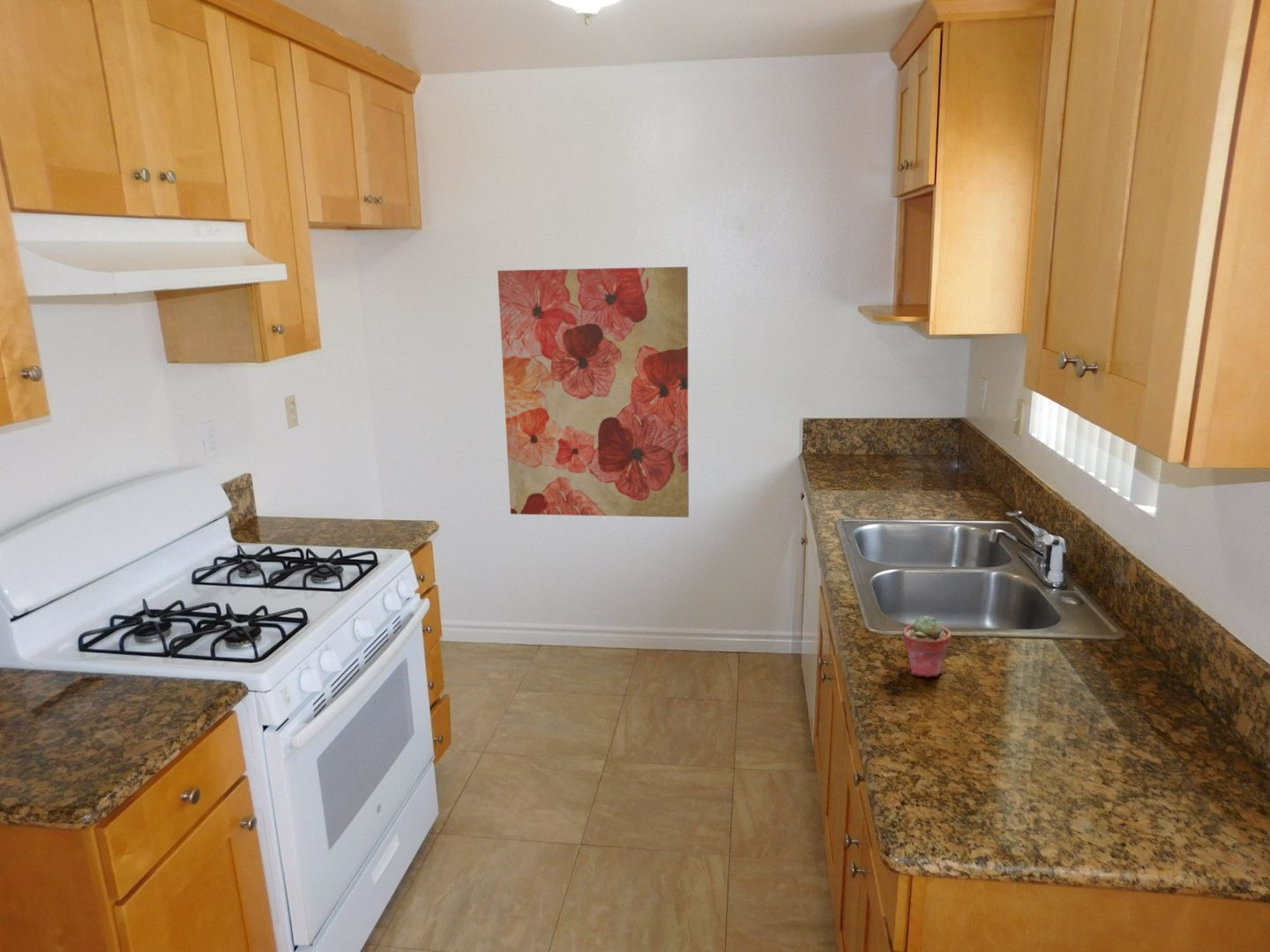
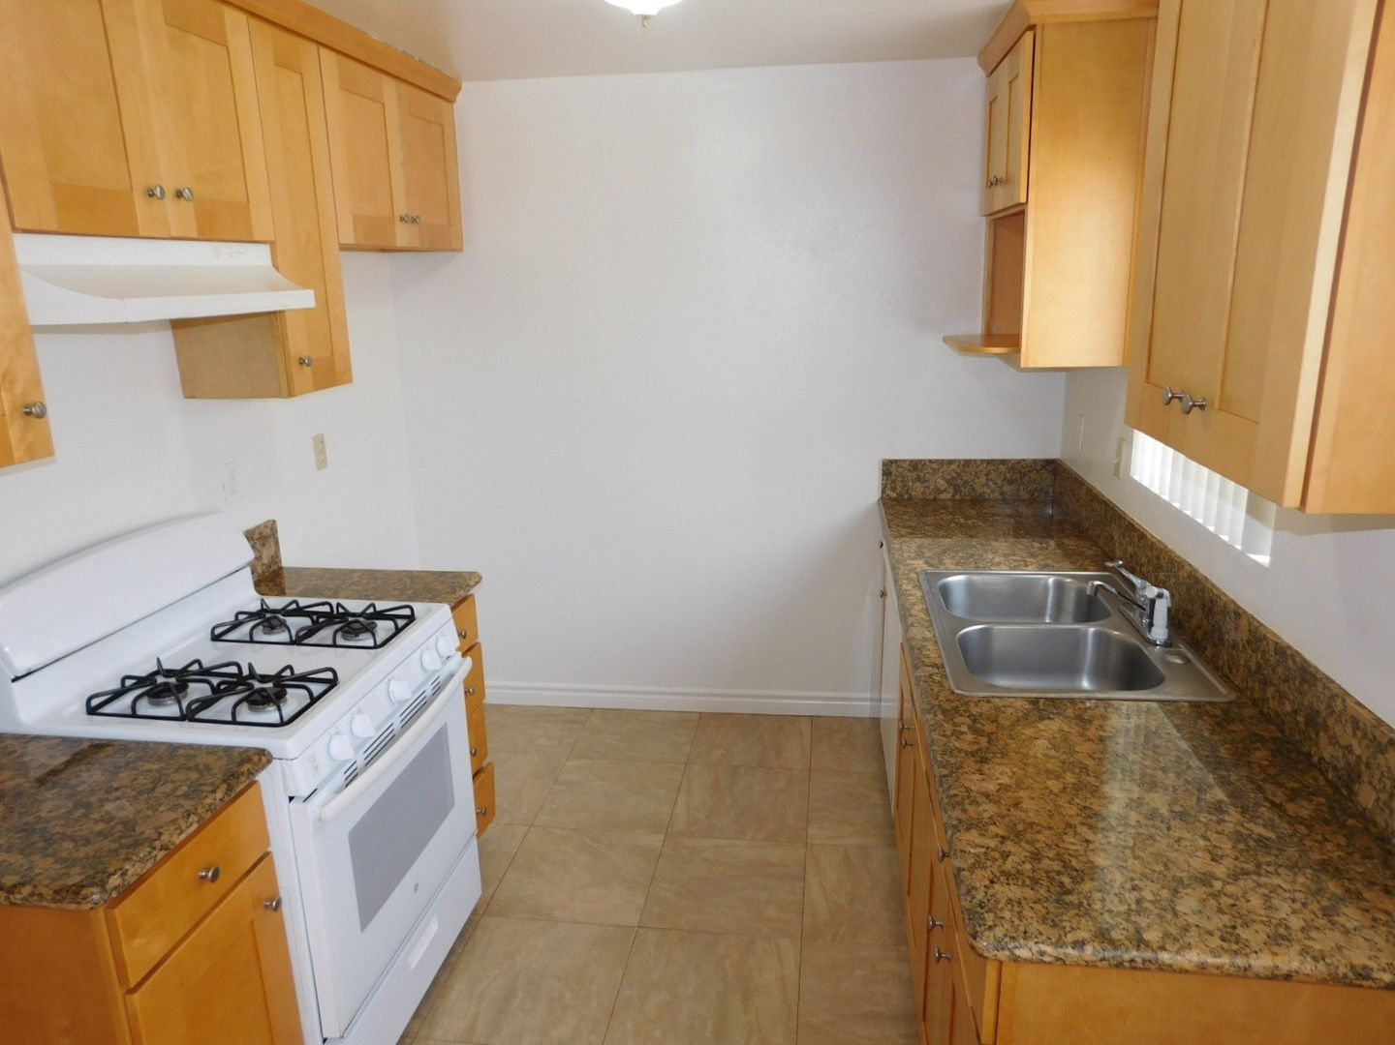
- wall art [497,266,690,518]
- potted succulent [902,614,952,678]
